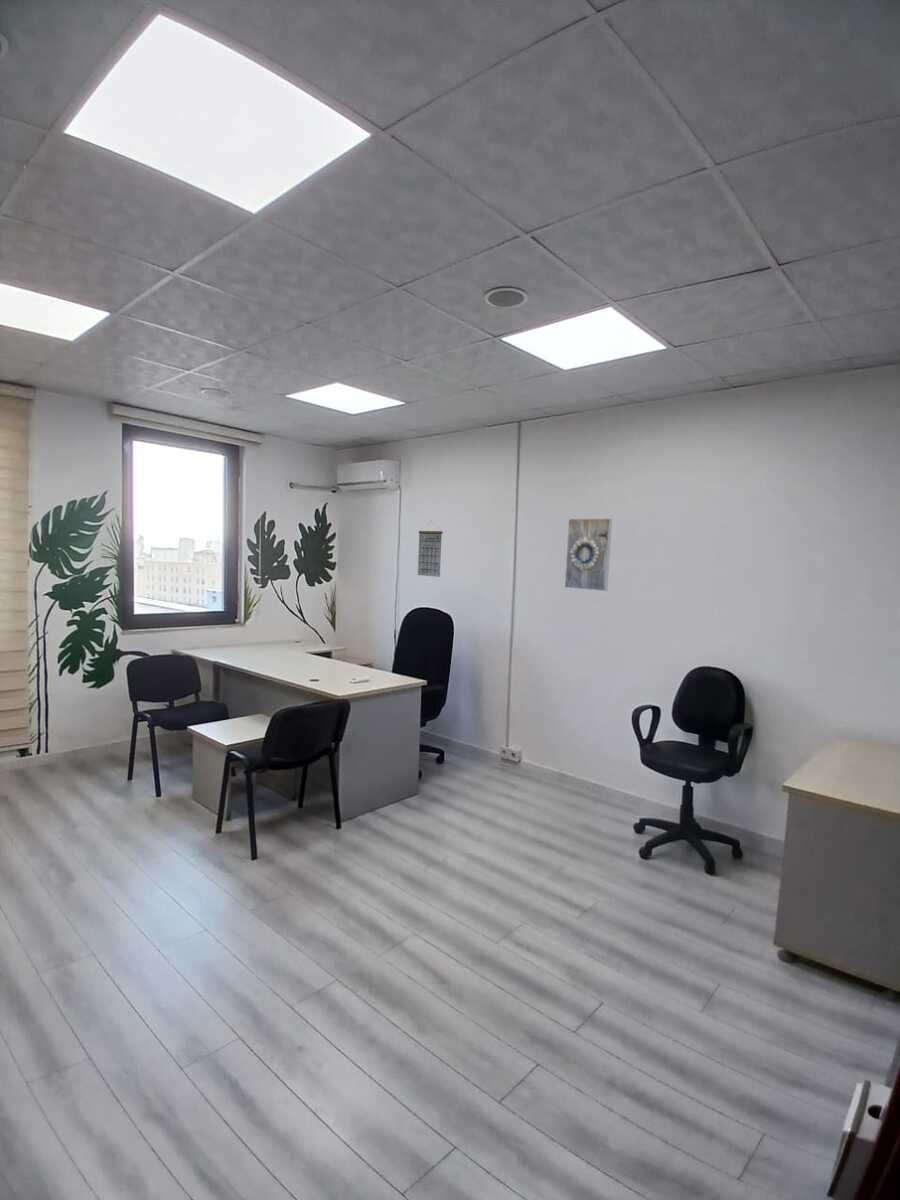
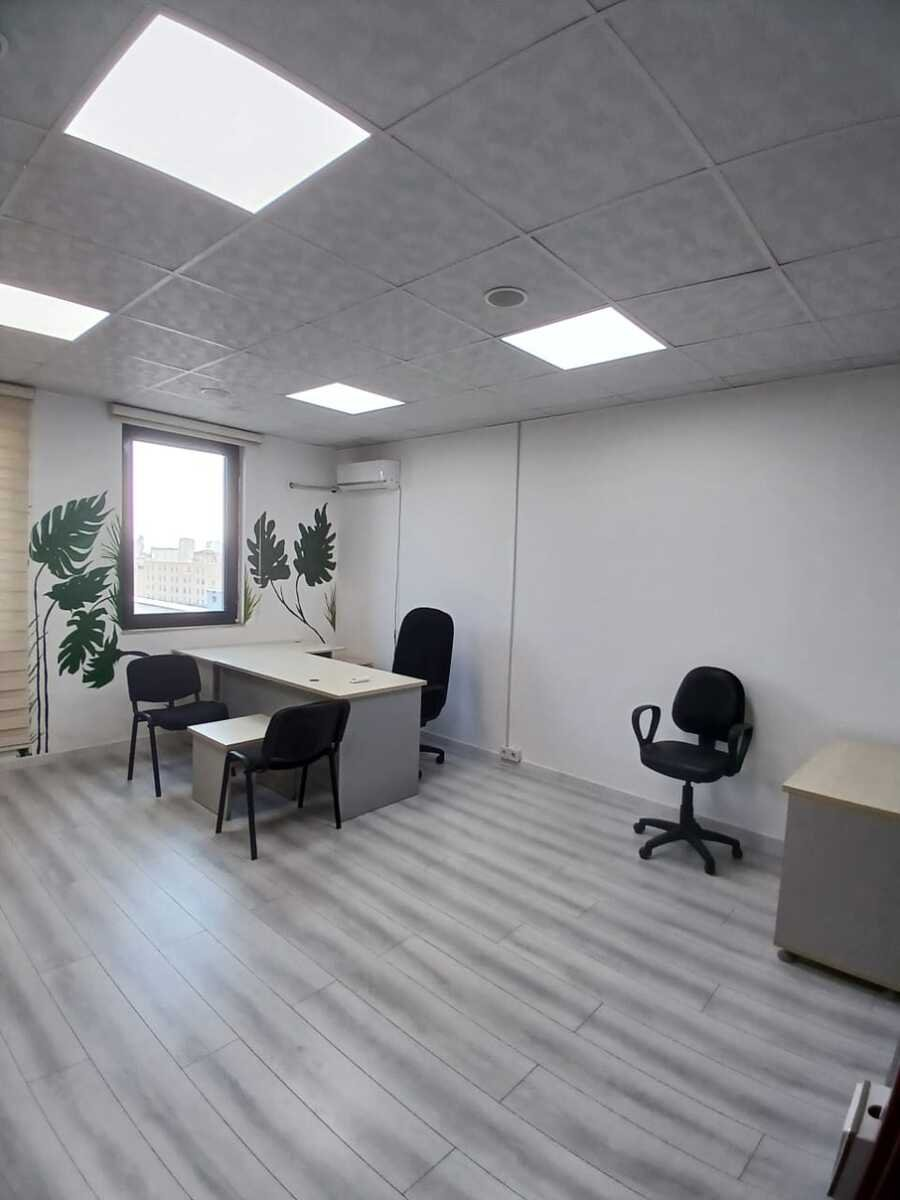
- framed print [563,518,613,592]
- calendar [417,521,444,578]
